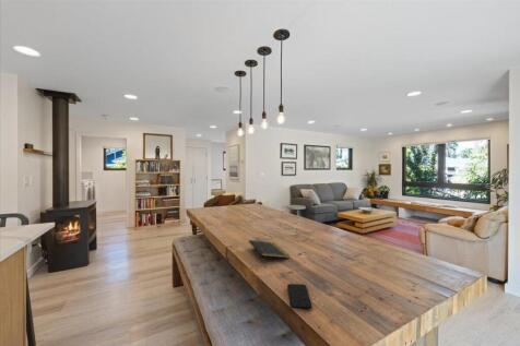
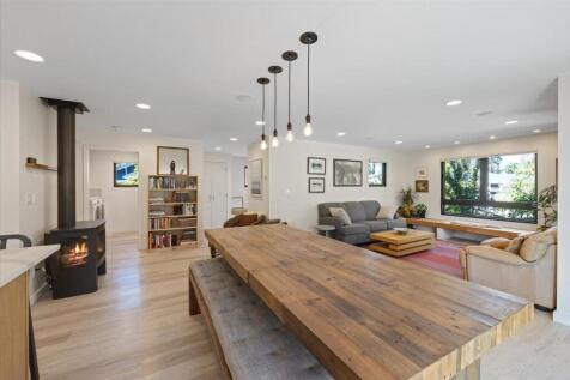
- notepad [248,239,291,263]
- smartphone [286,283,314,310]
